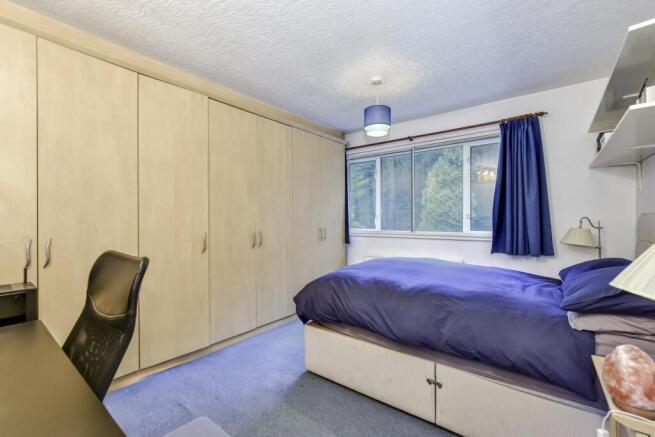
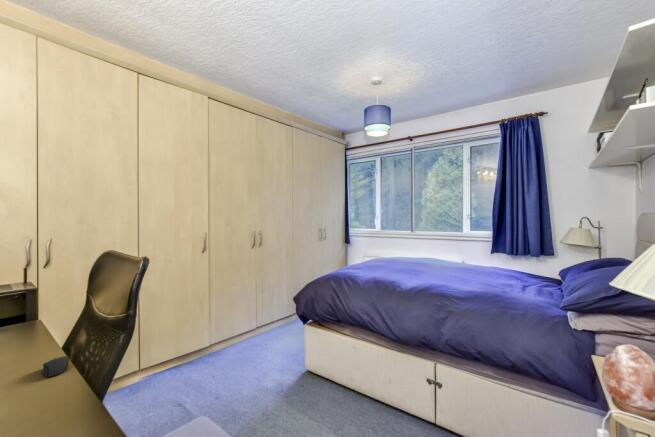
+ mouse [41,355,70,378]
